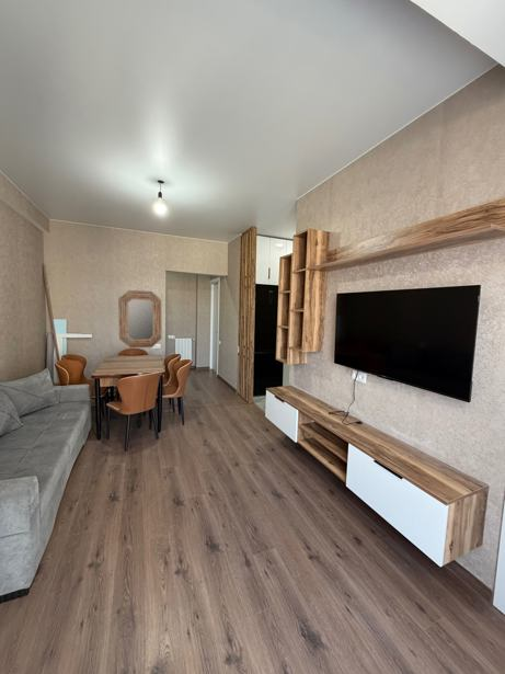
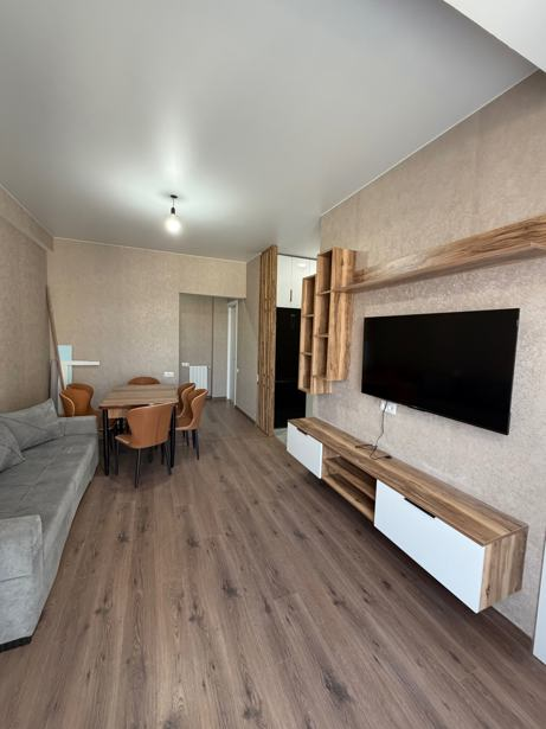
- home mirror [117,289,163,349]
